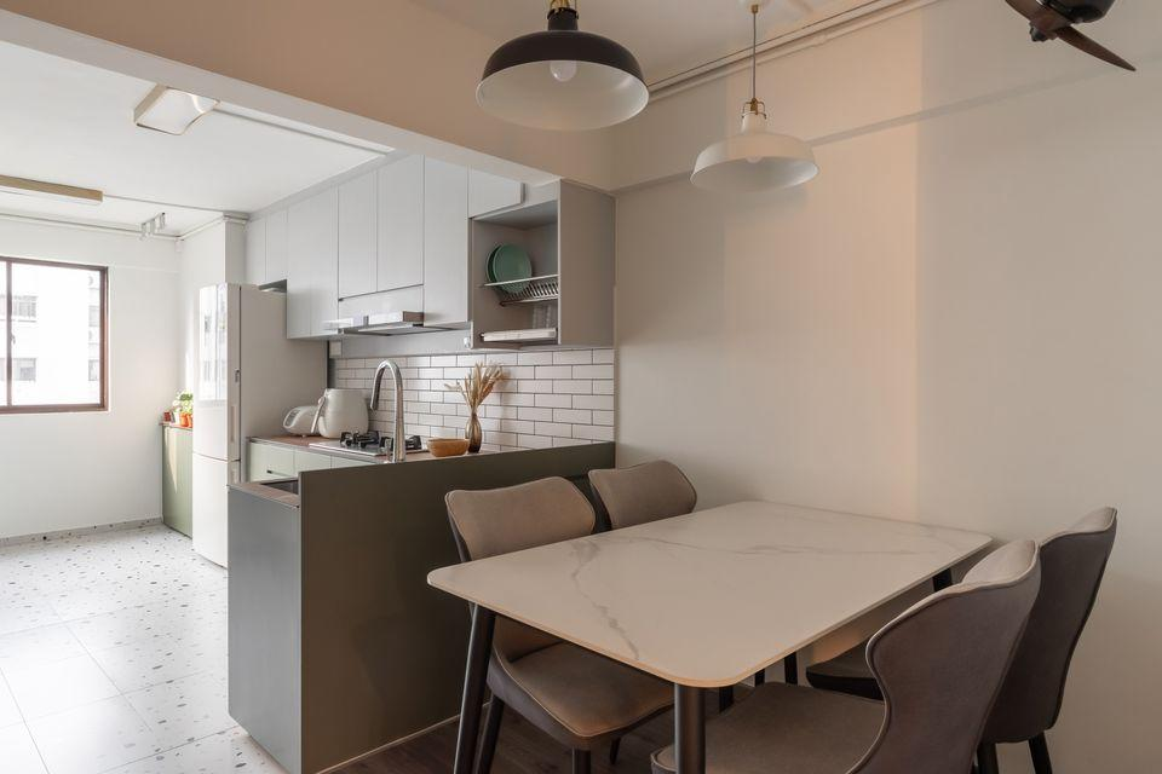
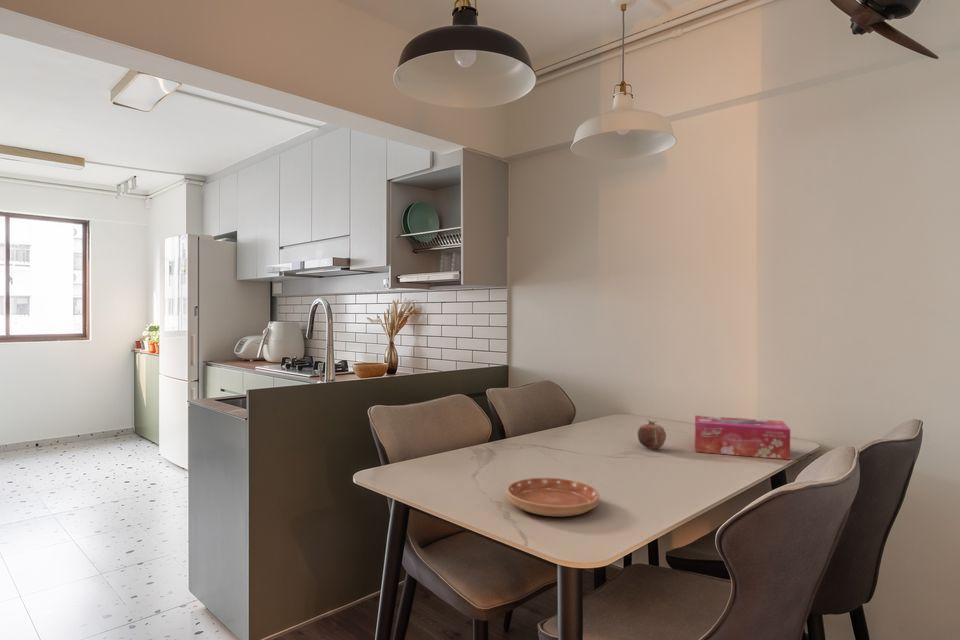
+ tissue box [694,414,791,461]
+ fruit [637,419,667,450]
+ saucer [506,477,600,517]
